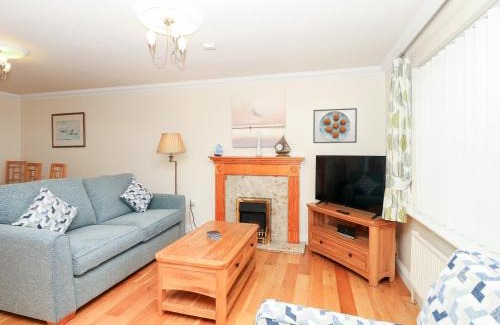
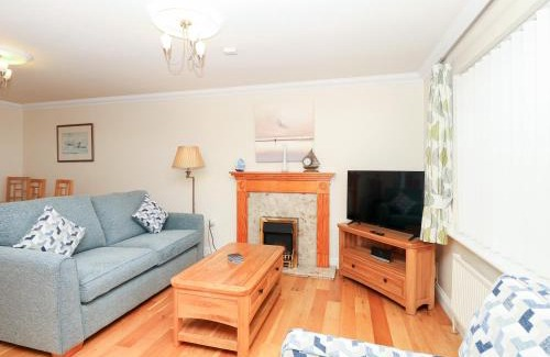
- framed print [312,107,358,144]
